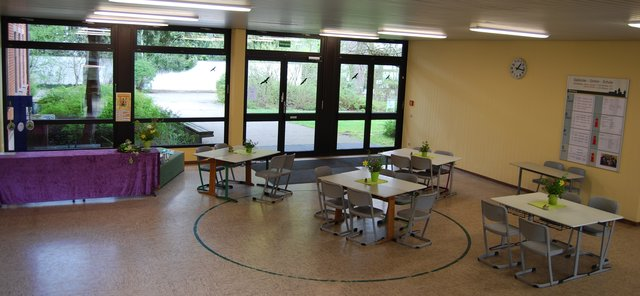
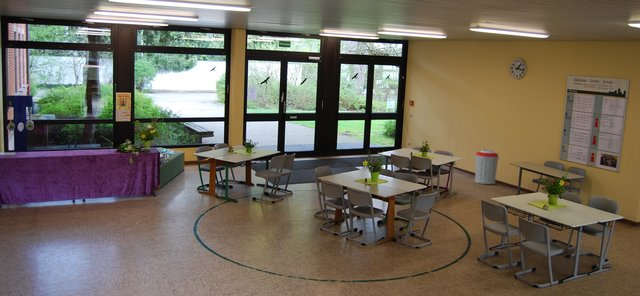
+ trash can [474,149,500,185]
